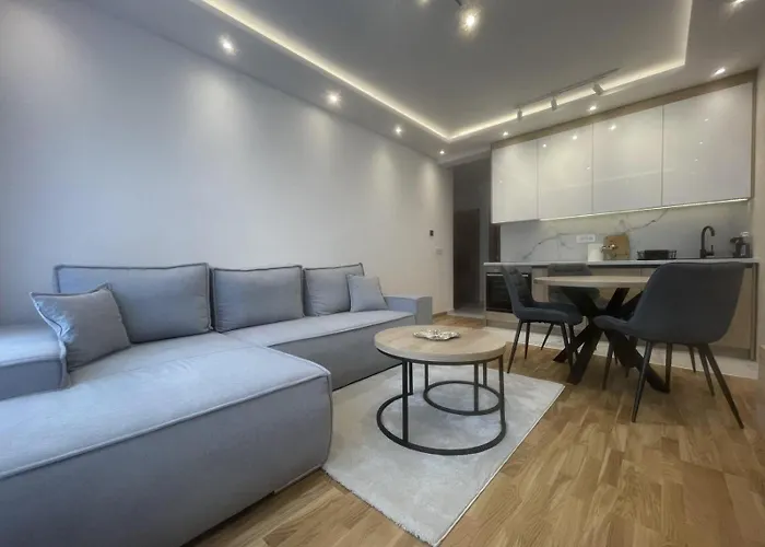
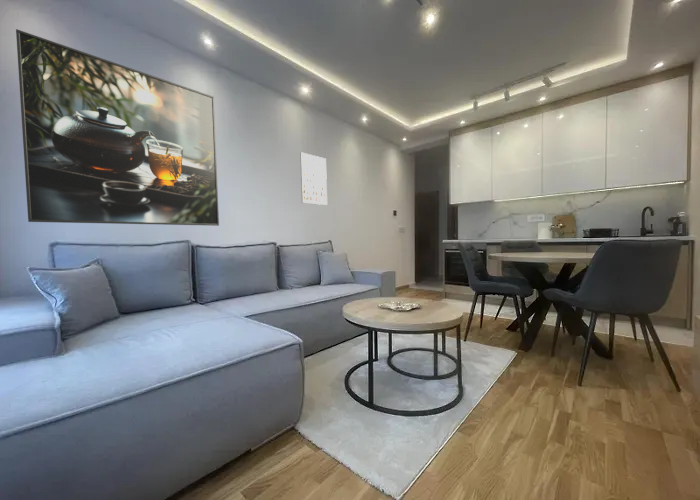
+ wall art [299,151,328,206]
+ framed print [15,28,220,227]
